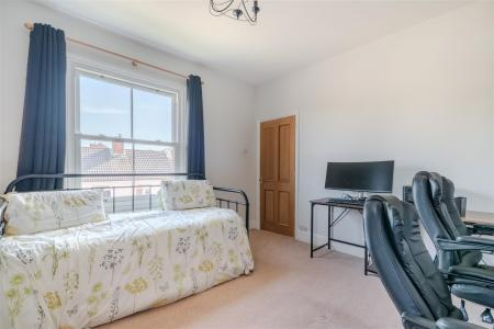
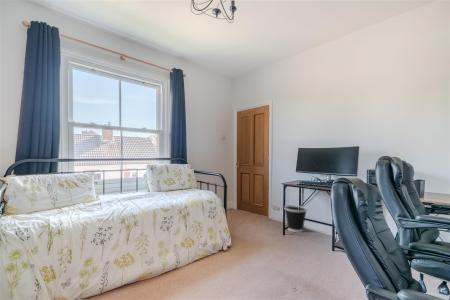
+ wastebasket [284,204,308,233]
